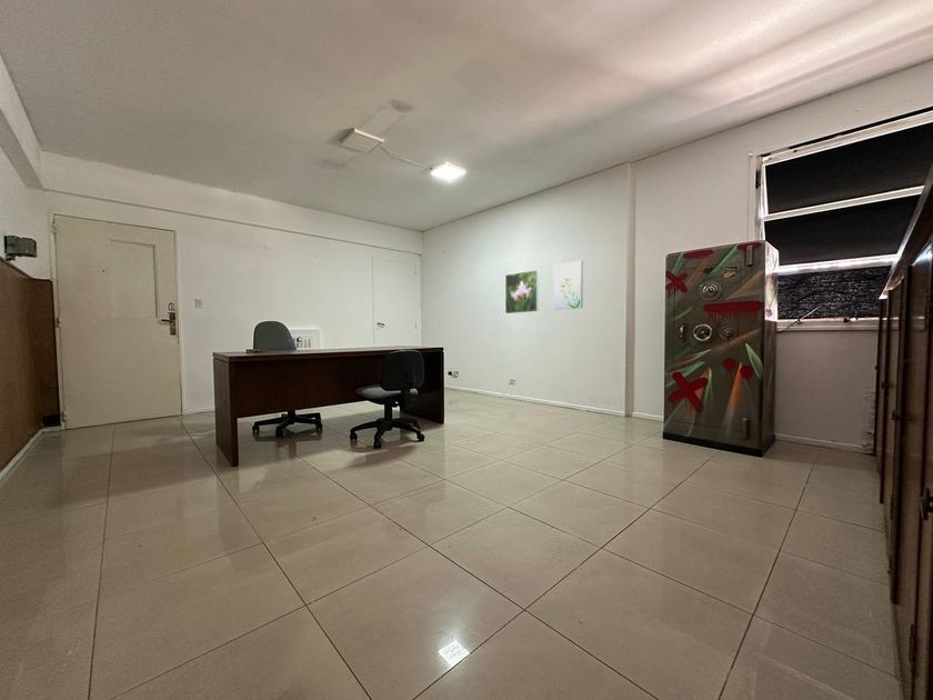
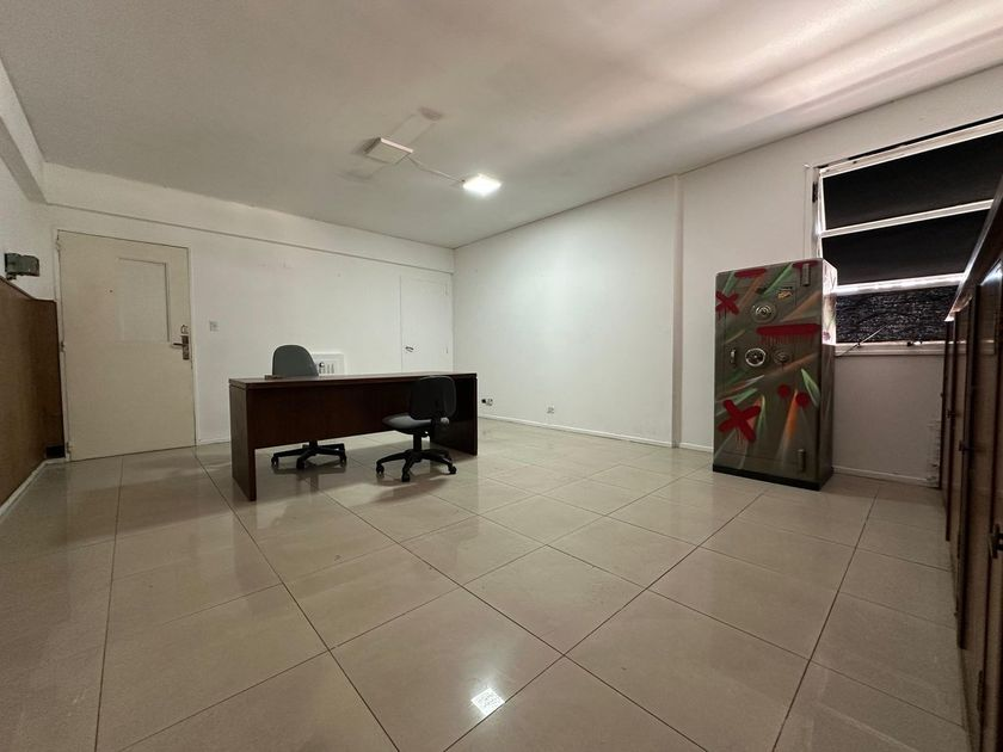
- wall art [553,260,584,311]
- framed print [504,268,540,314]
